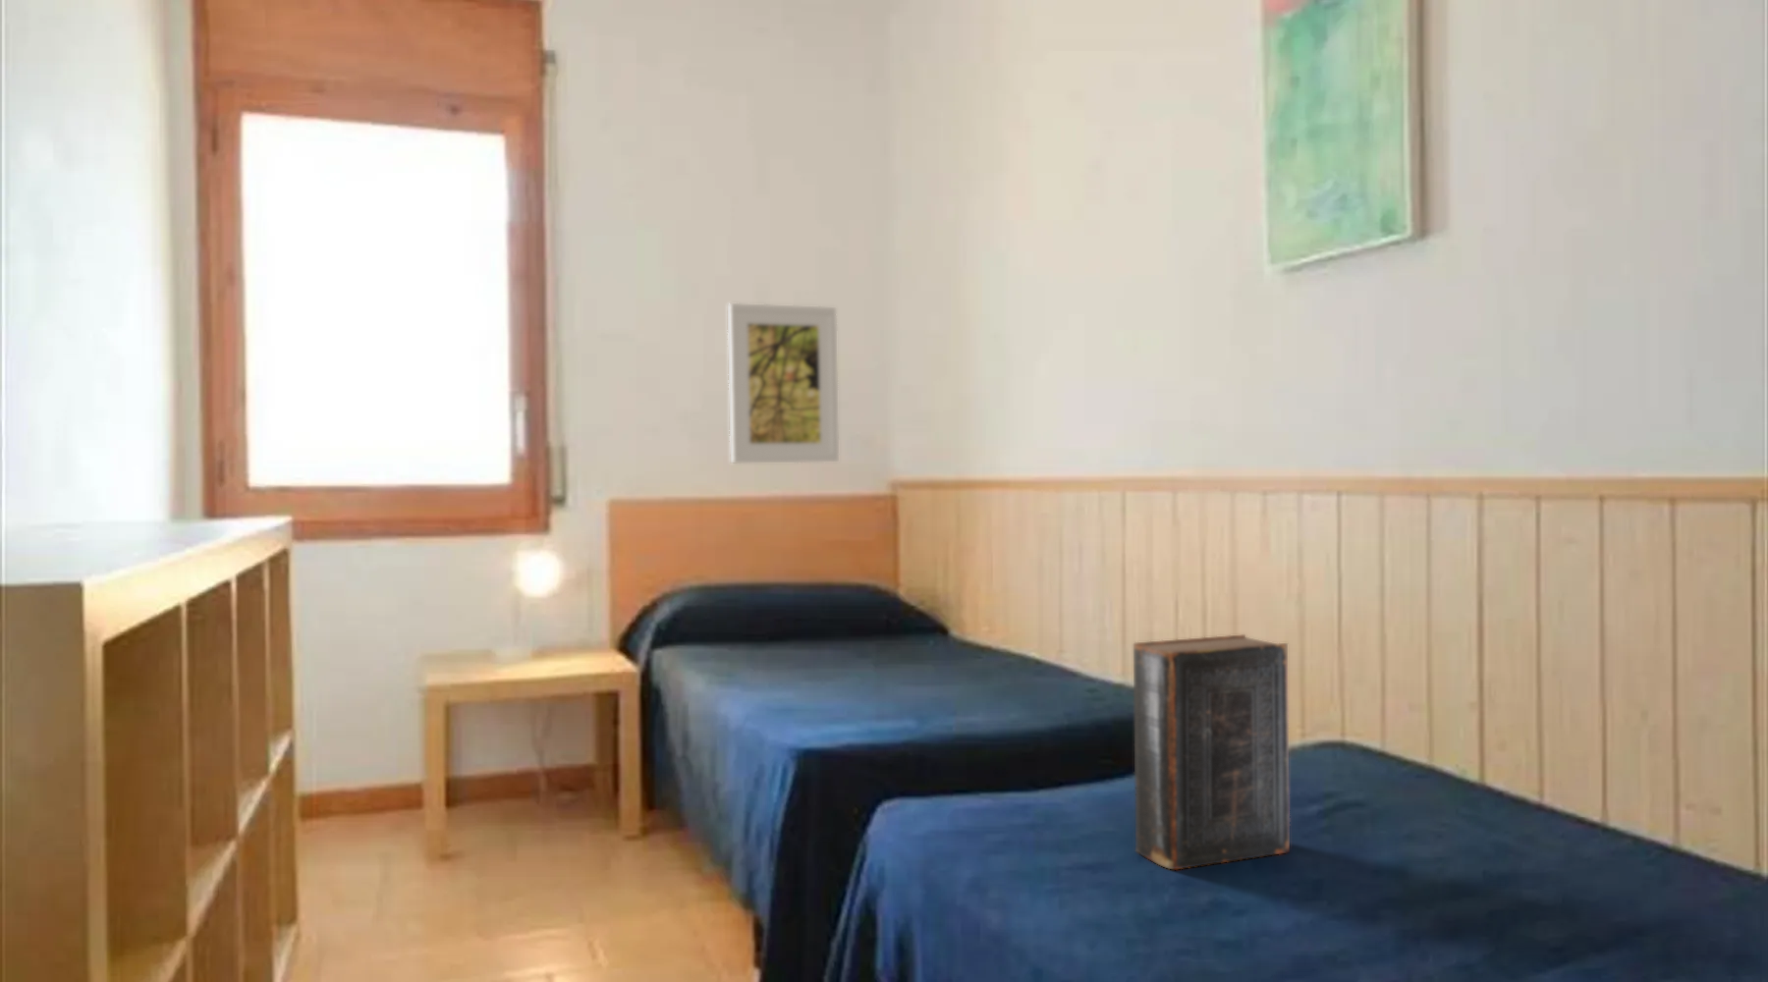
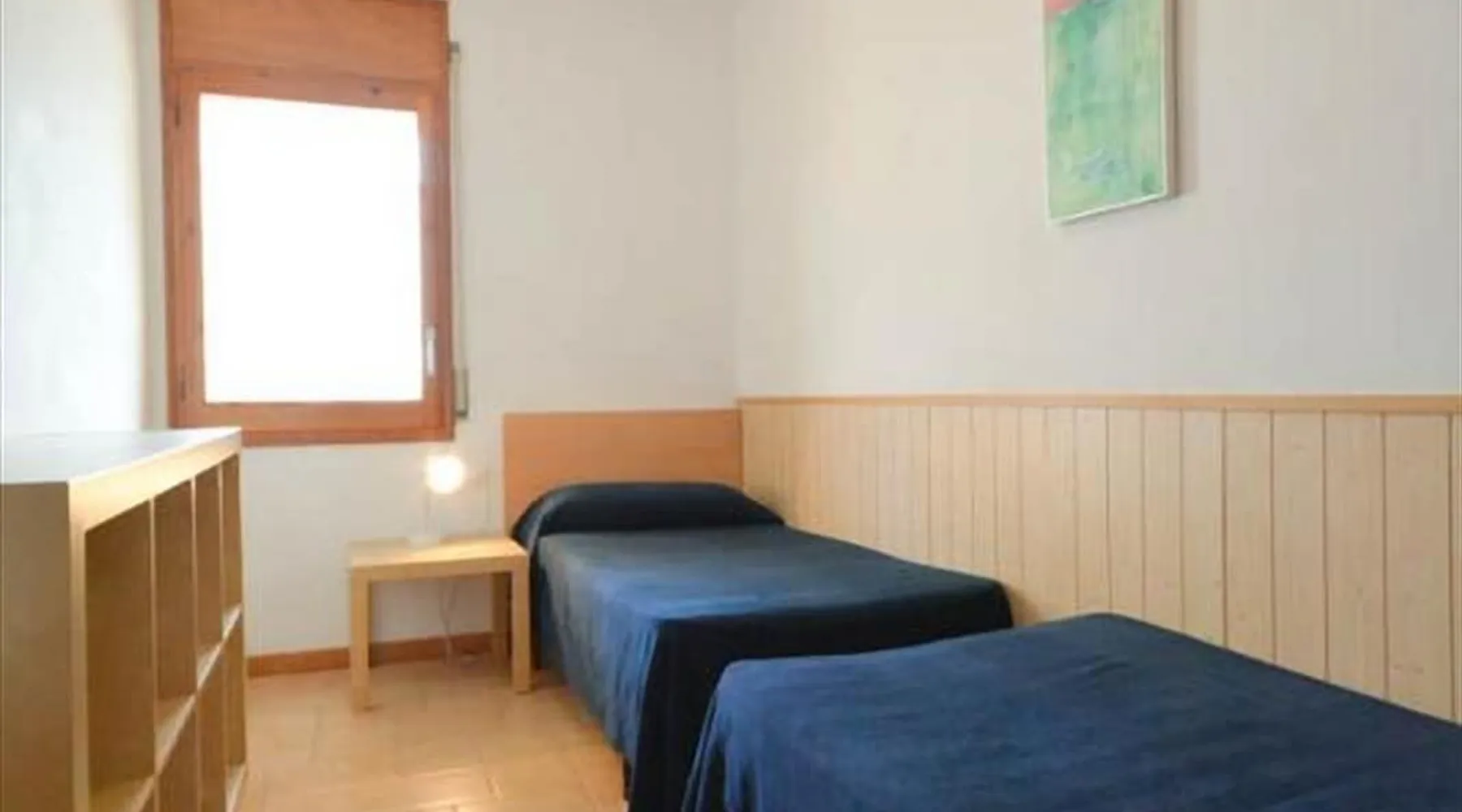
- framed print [727,302,839,463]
- book [1132,634,1290,870]
